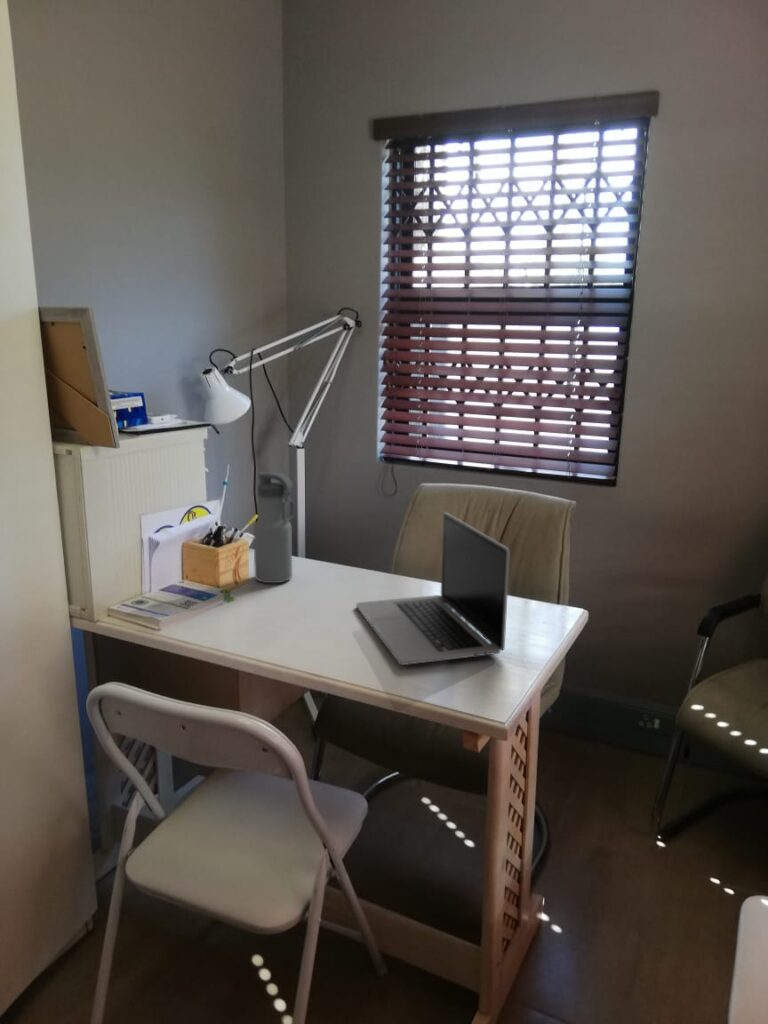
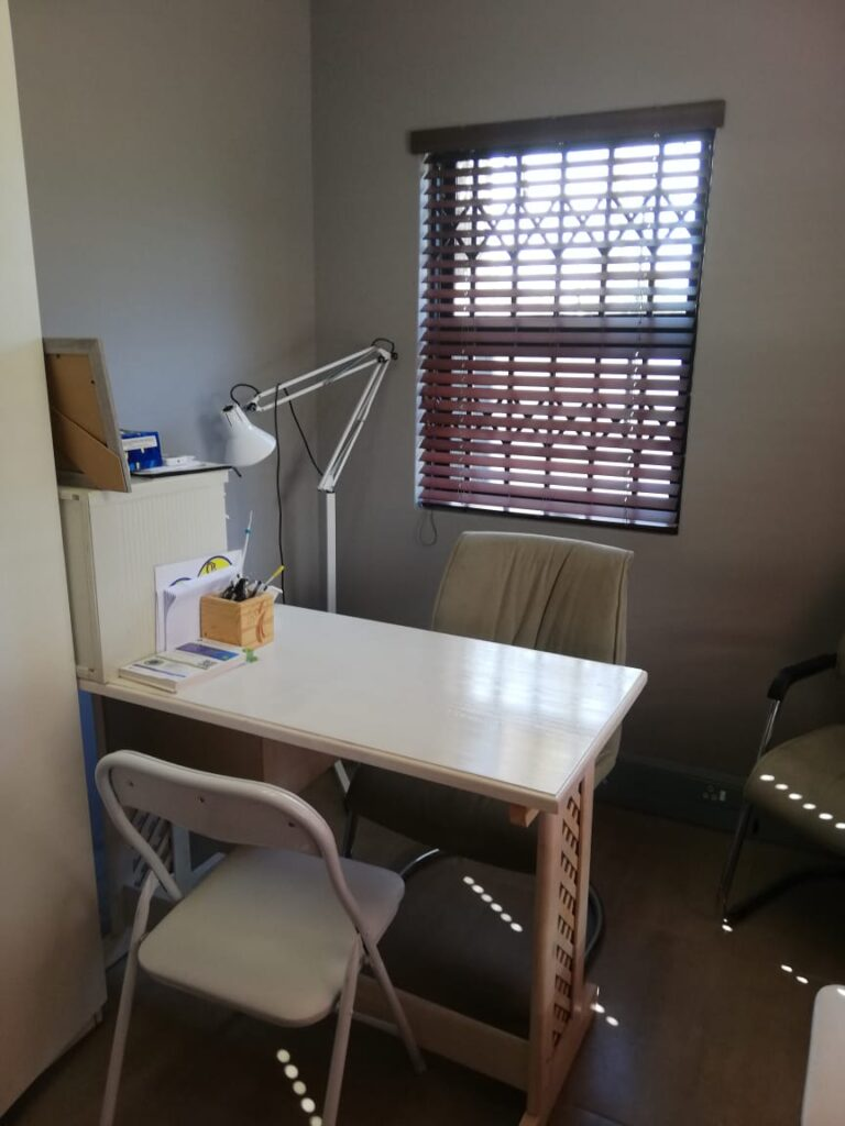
- water bottle [252,471,295,584]
- laptop [355,511,511,666]
